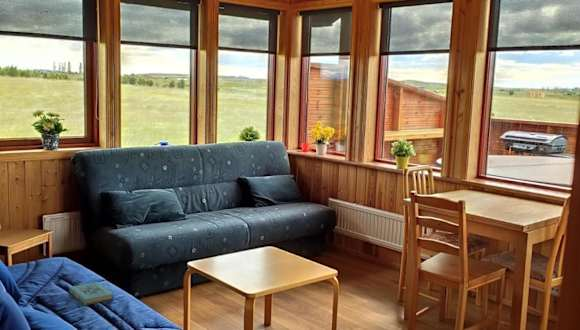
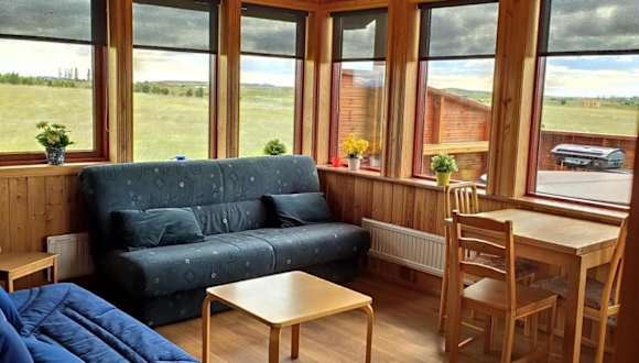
- book [68,281,115,306]
